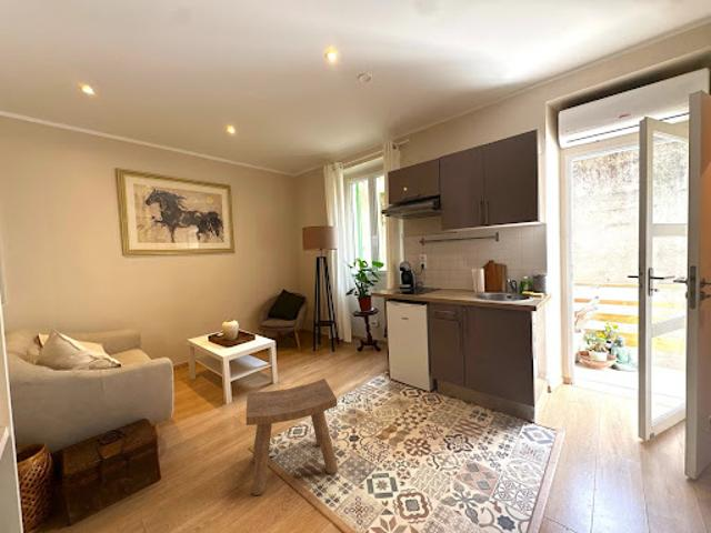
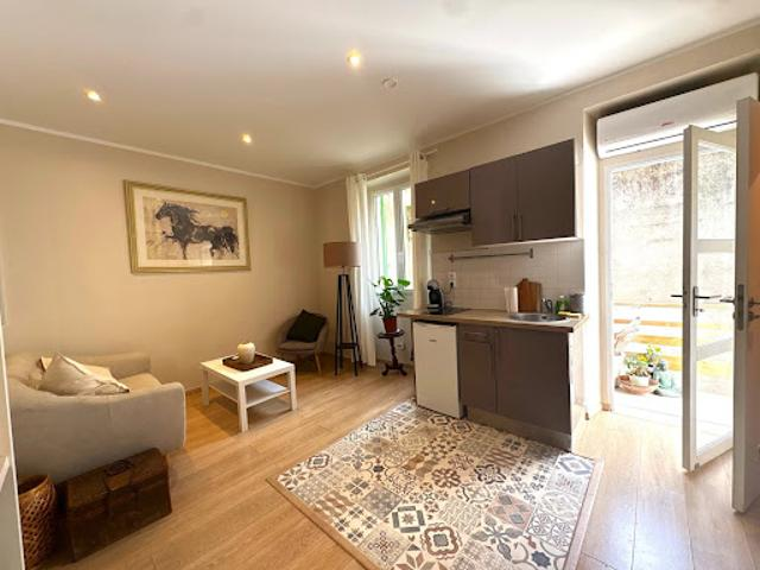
- stool [246,378,339,496]
